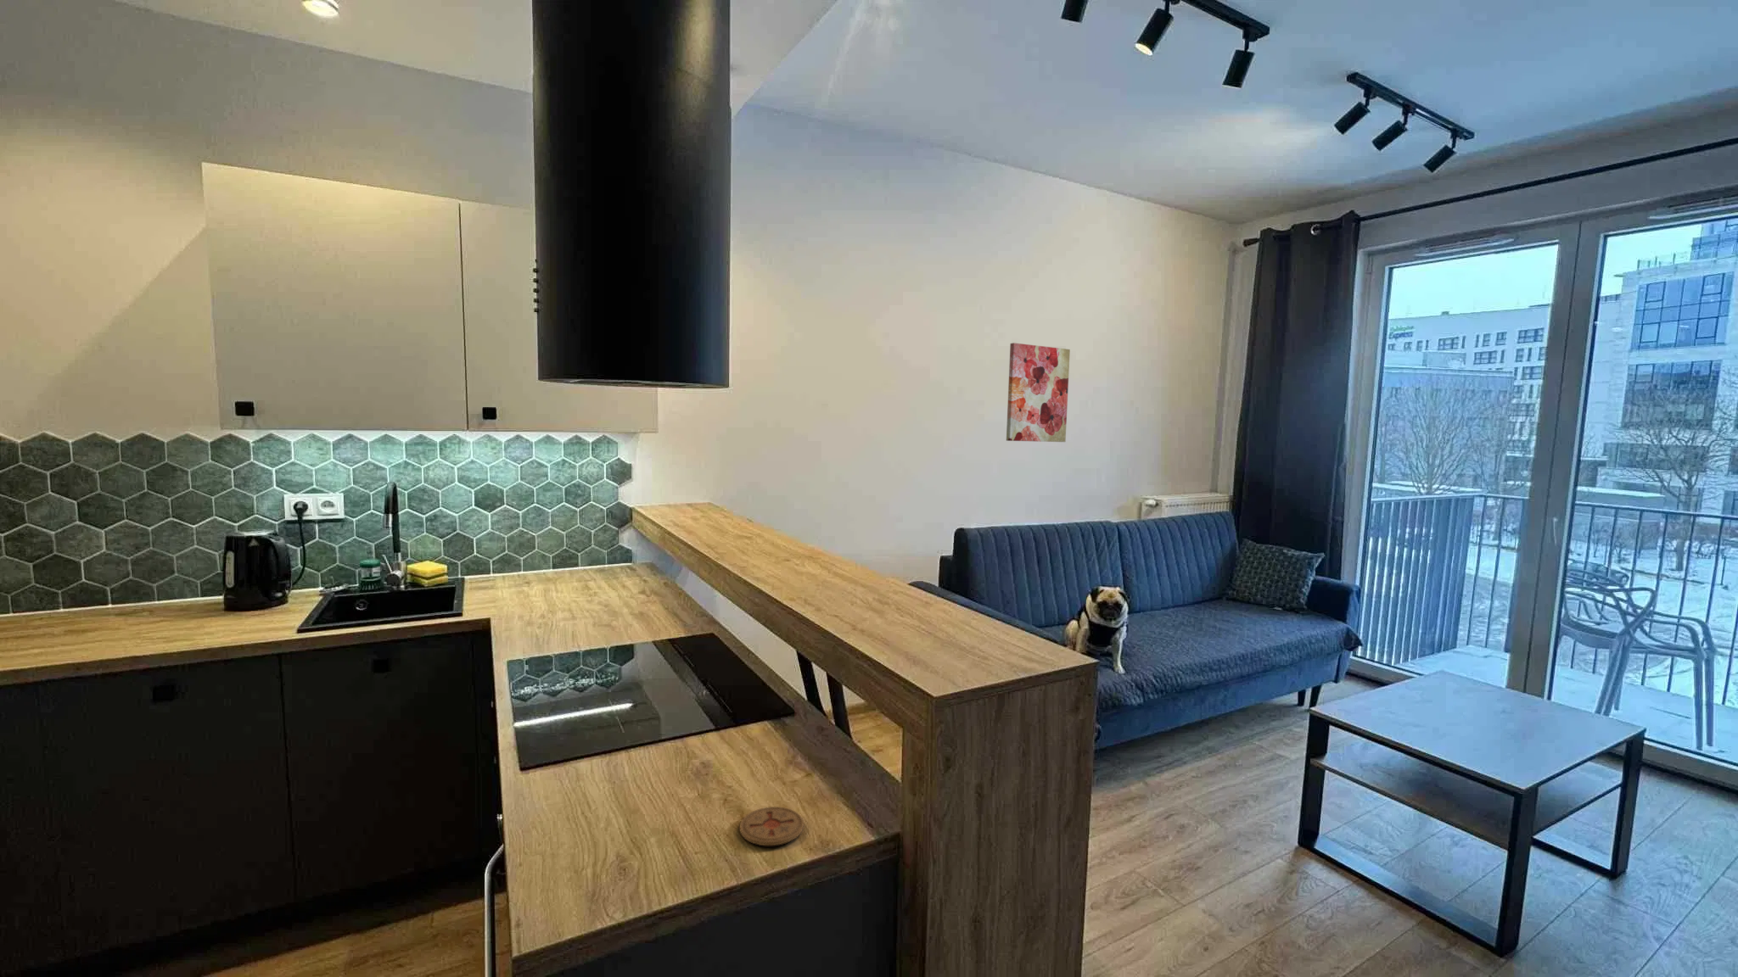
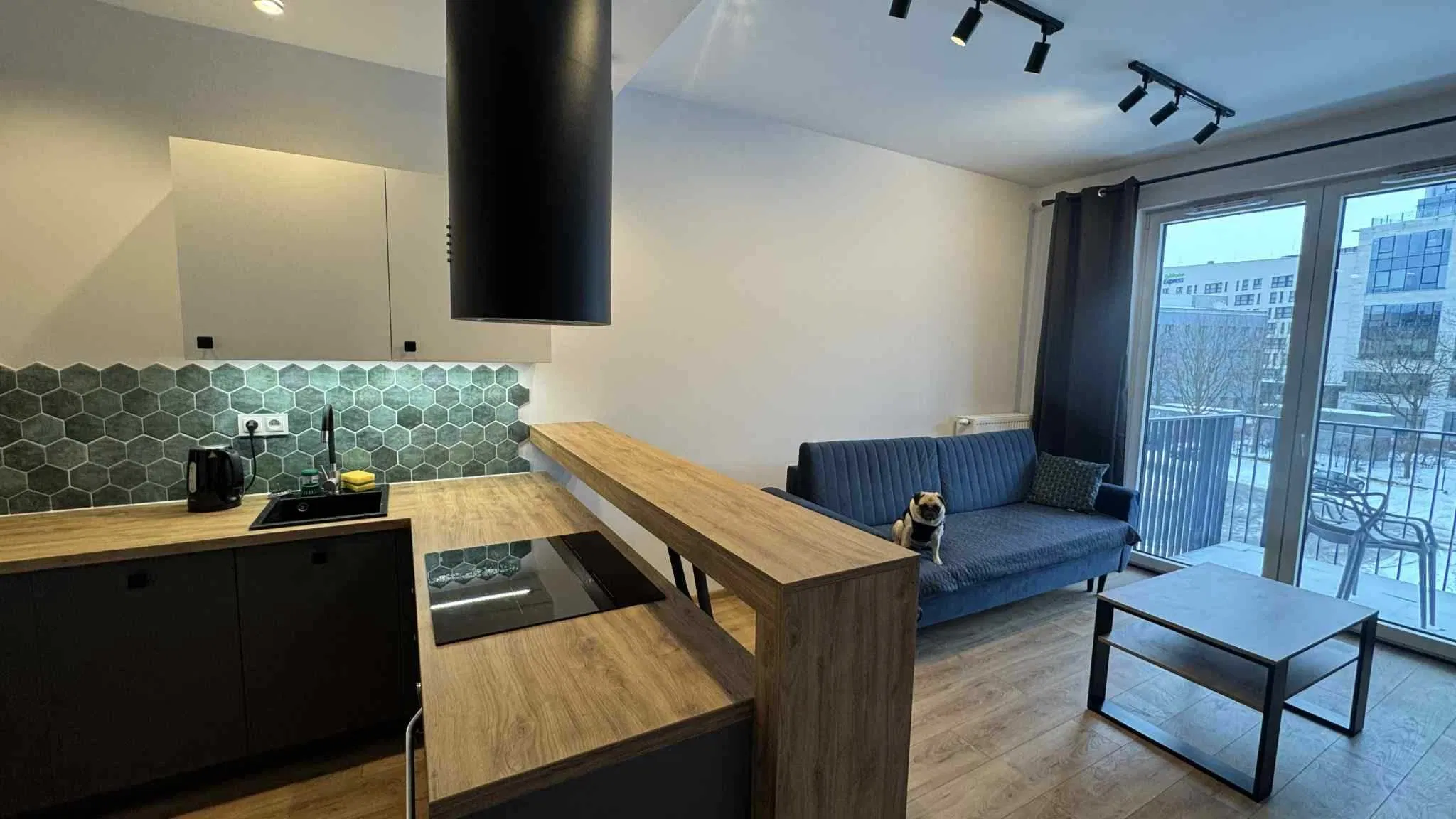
- wall art [1005,342,1071,443]
- coaster [739,805,805,847]
